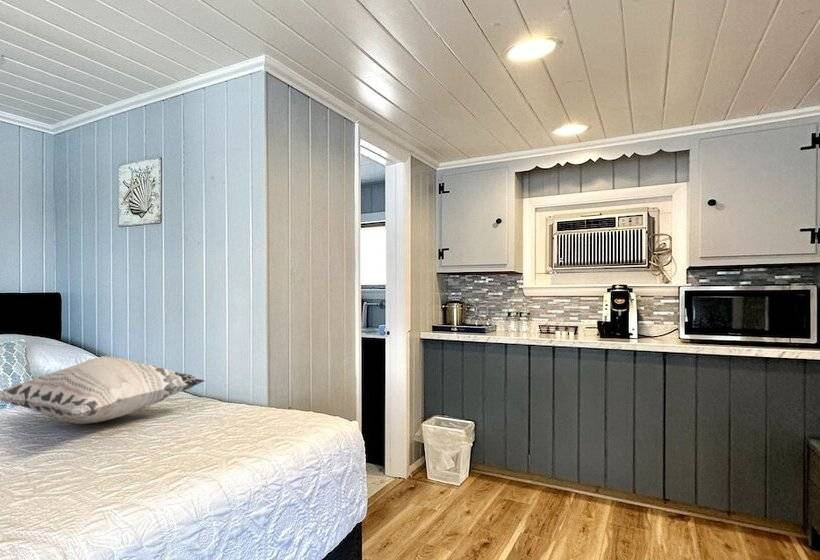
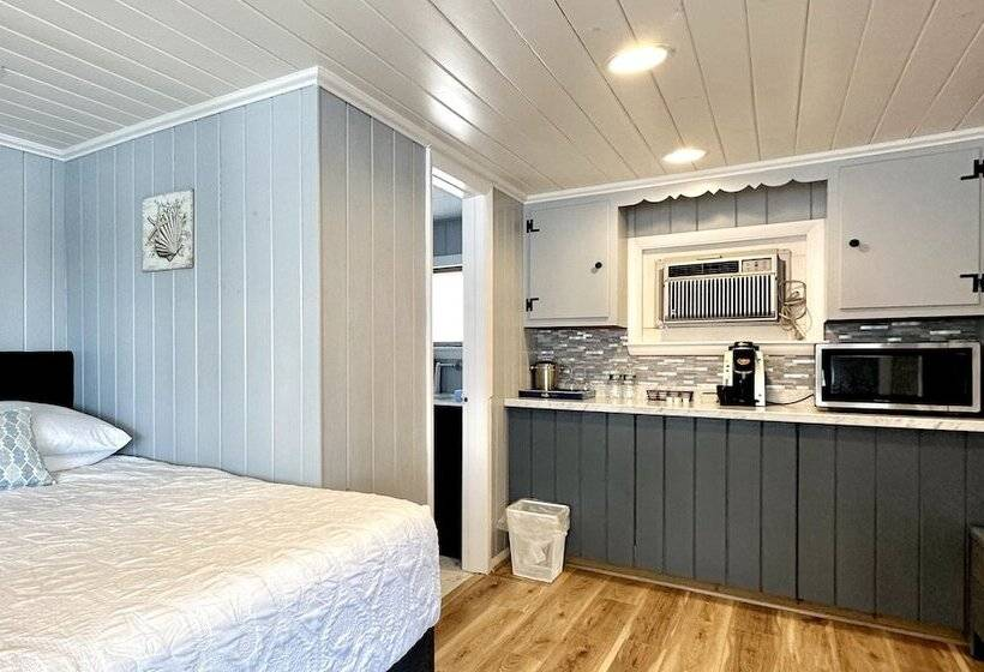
- decorative pillow [0,355,205,425]
